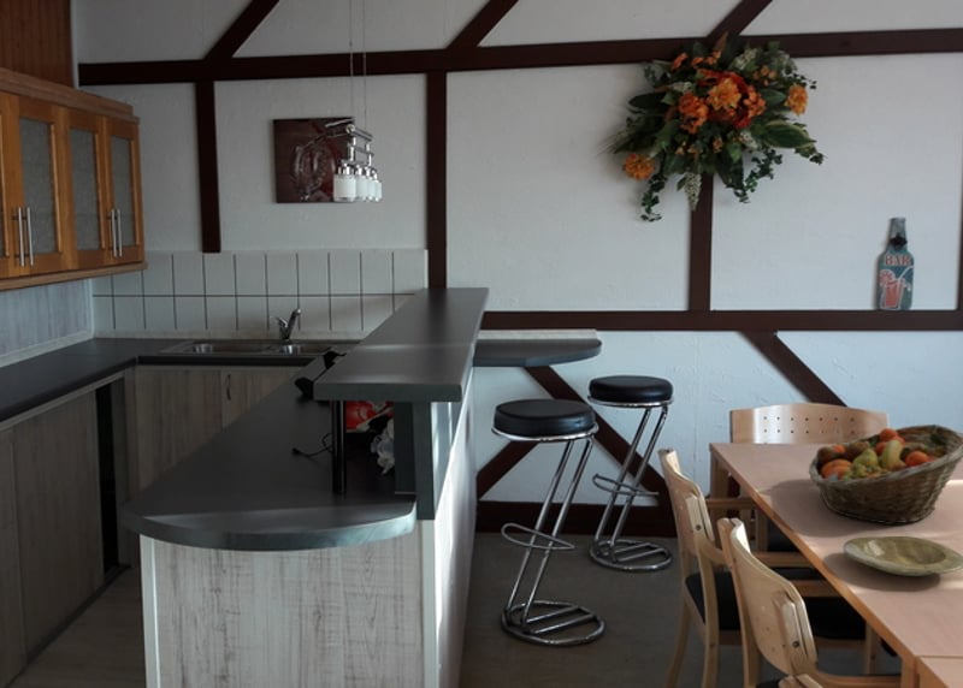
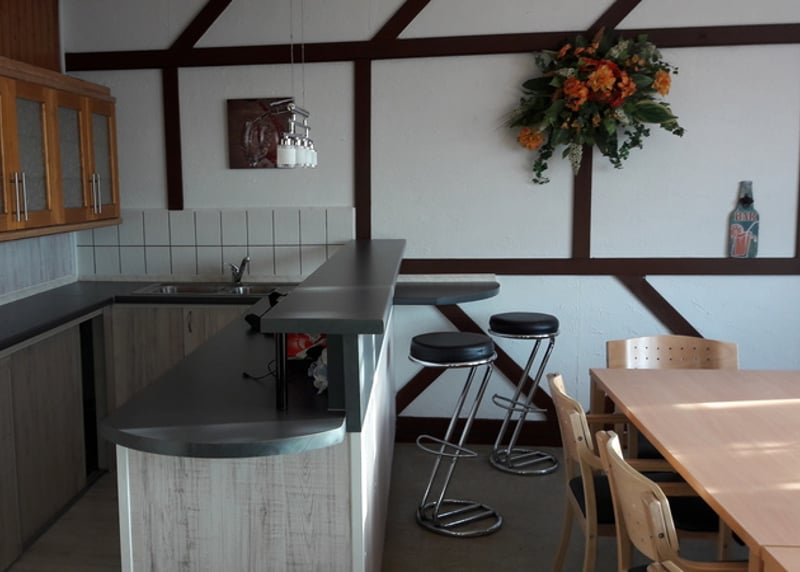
- fruit basket [808,423,963,526]
- plate [841,535,963,577]
